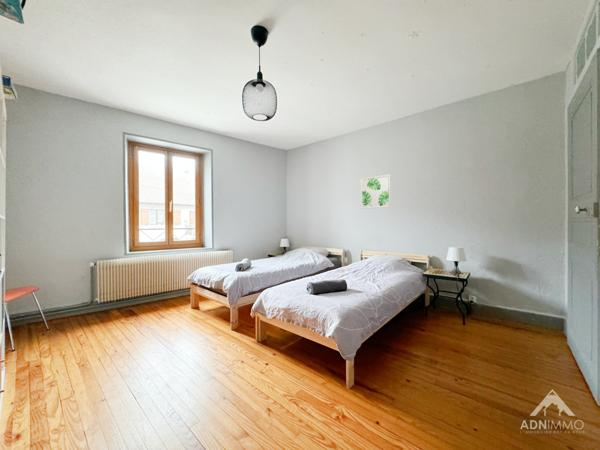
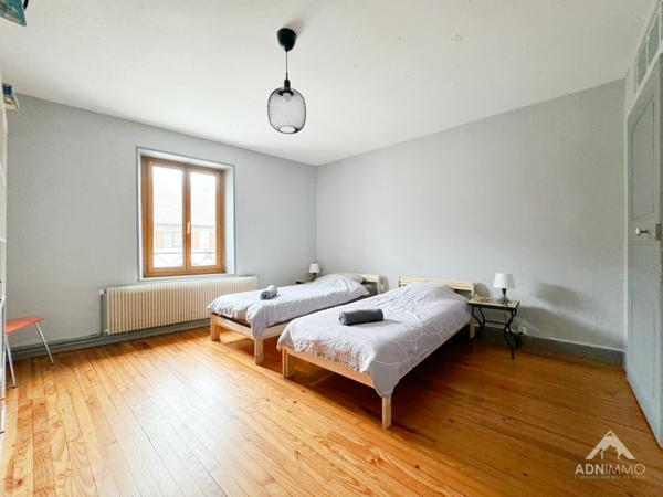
- wall art [360,173,392,210]
